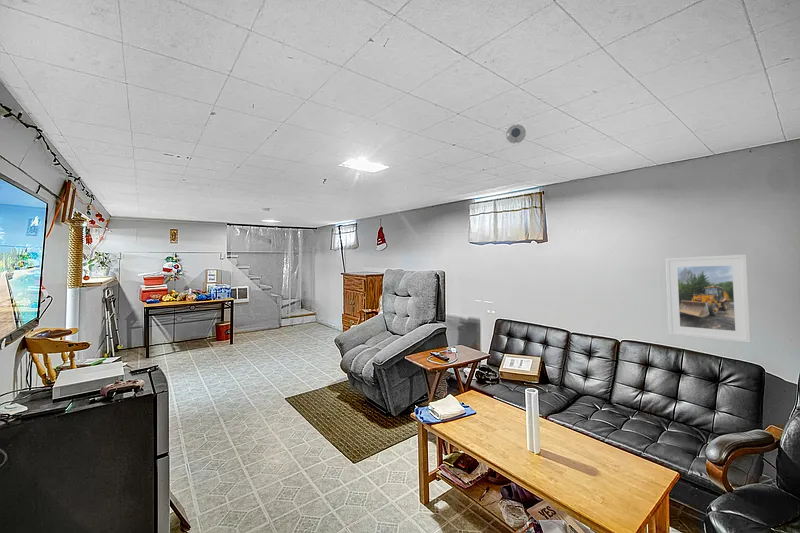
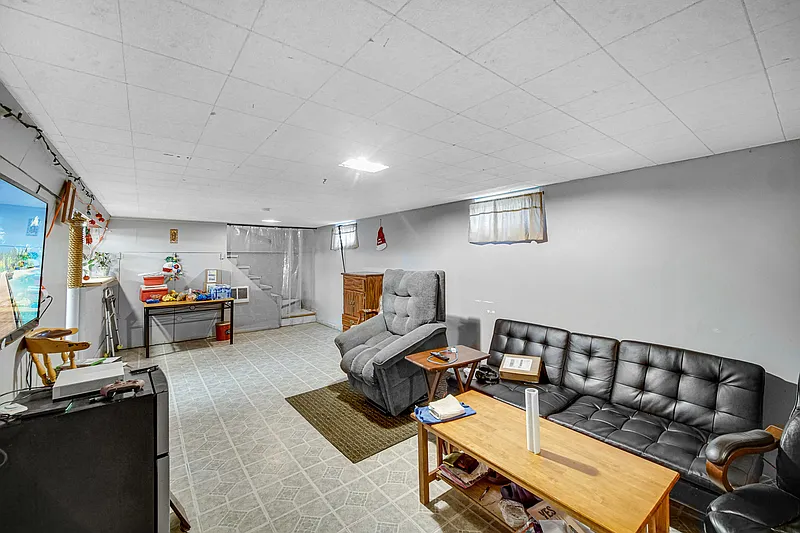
- smoke detector [505,124,527,145]
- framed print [664,254,752,344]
